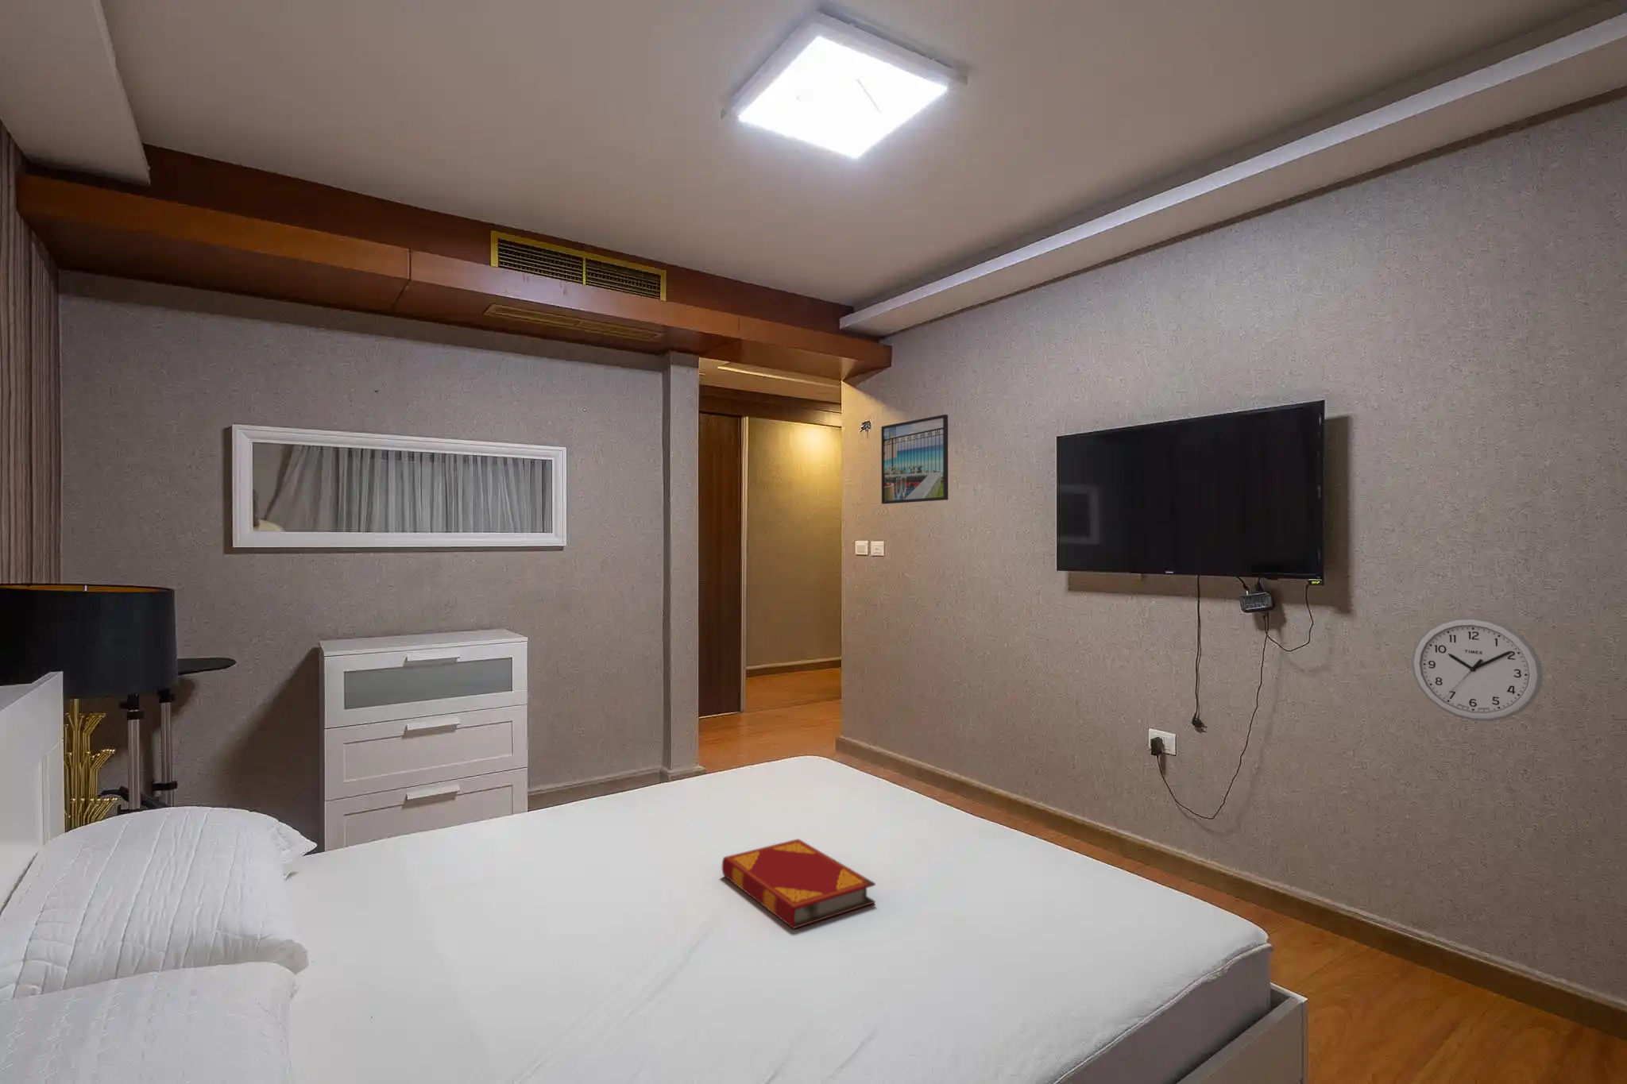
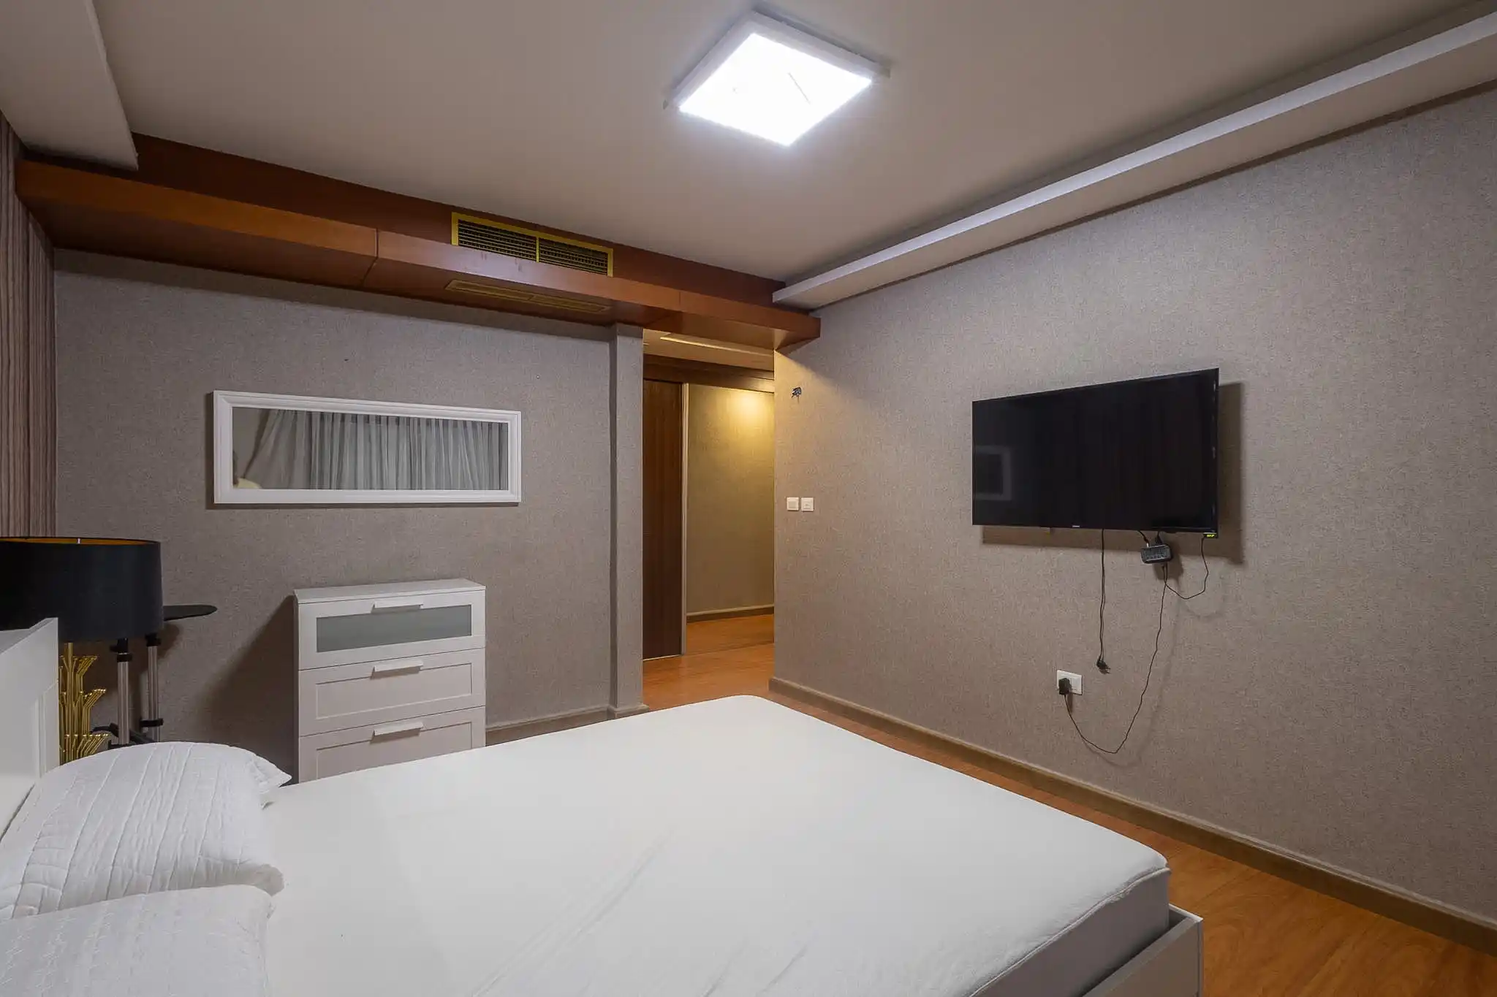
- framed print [881,414,948,504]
- wall clock [1410,616,1544,722]
- hardback book [721,838,876,930]
